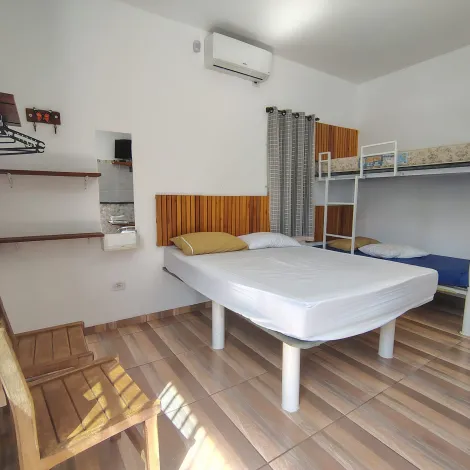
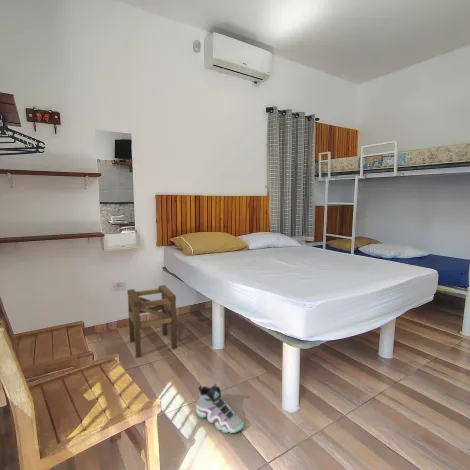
+ sneaker [195,383,245,434]
+ stool [126,284,178,359]
